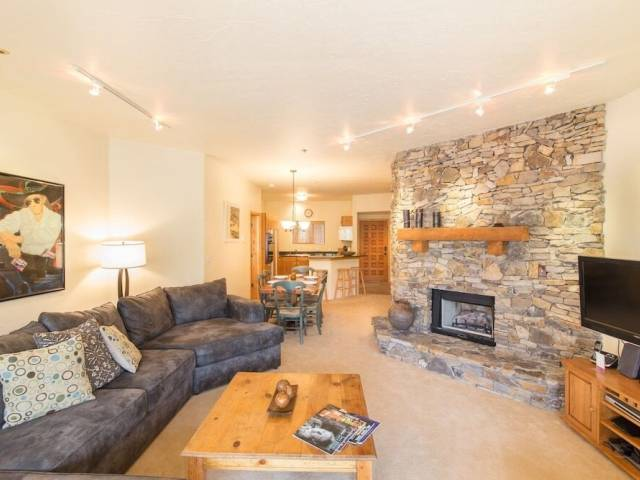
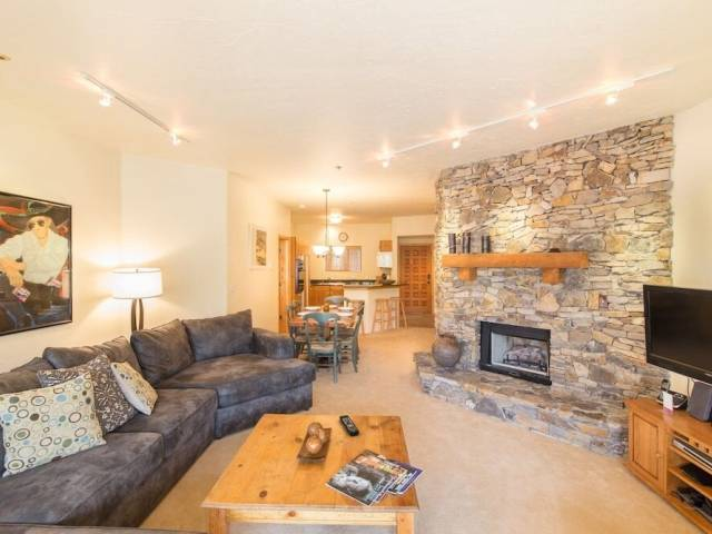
+ remote control [338,414,360,437]
